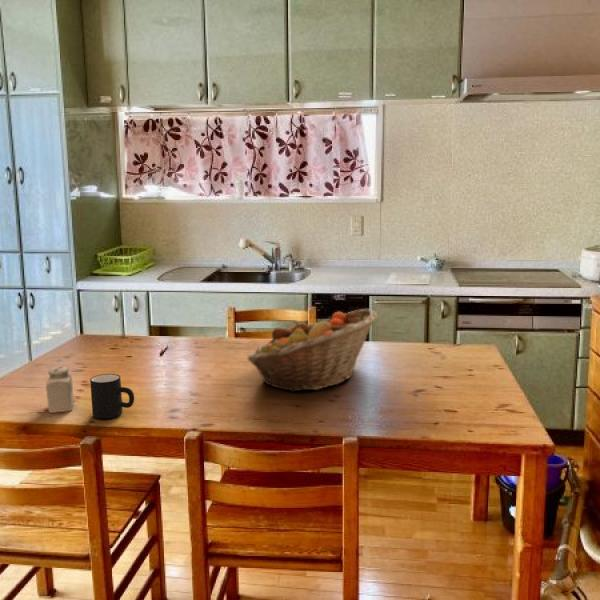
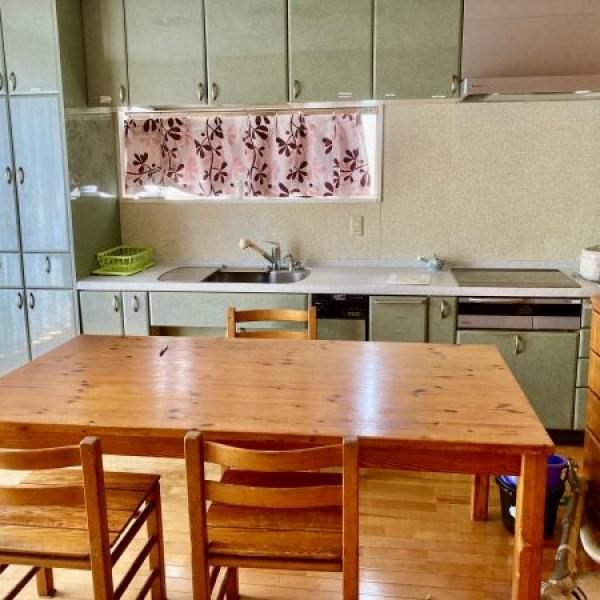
- mug [89,373,135,420]
- fruit basket [247,308,378,393]
- salt shaker [45,365,75,414]
